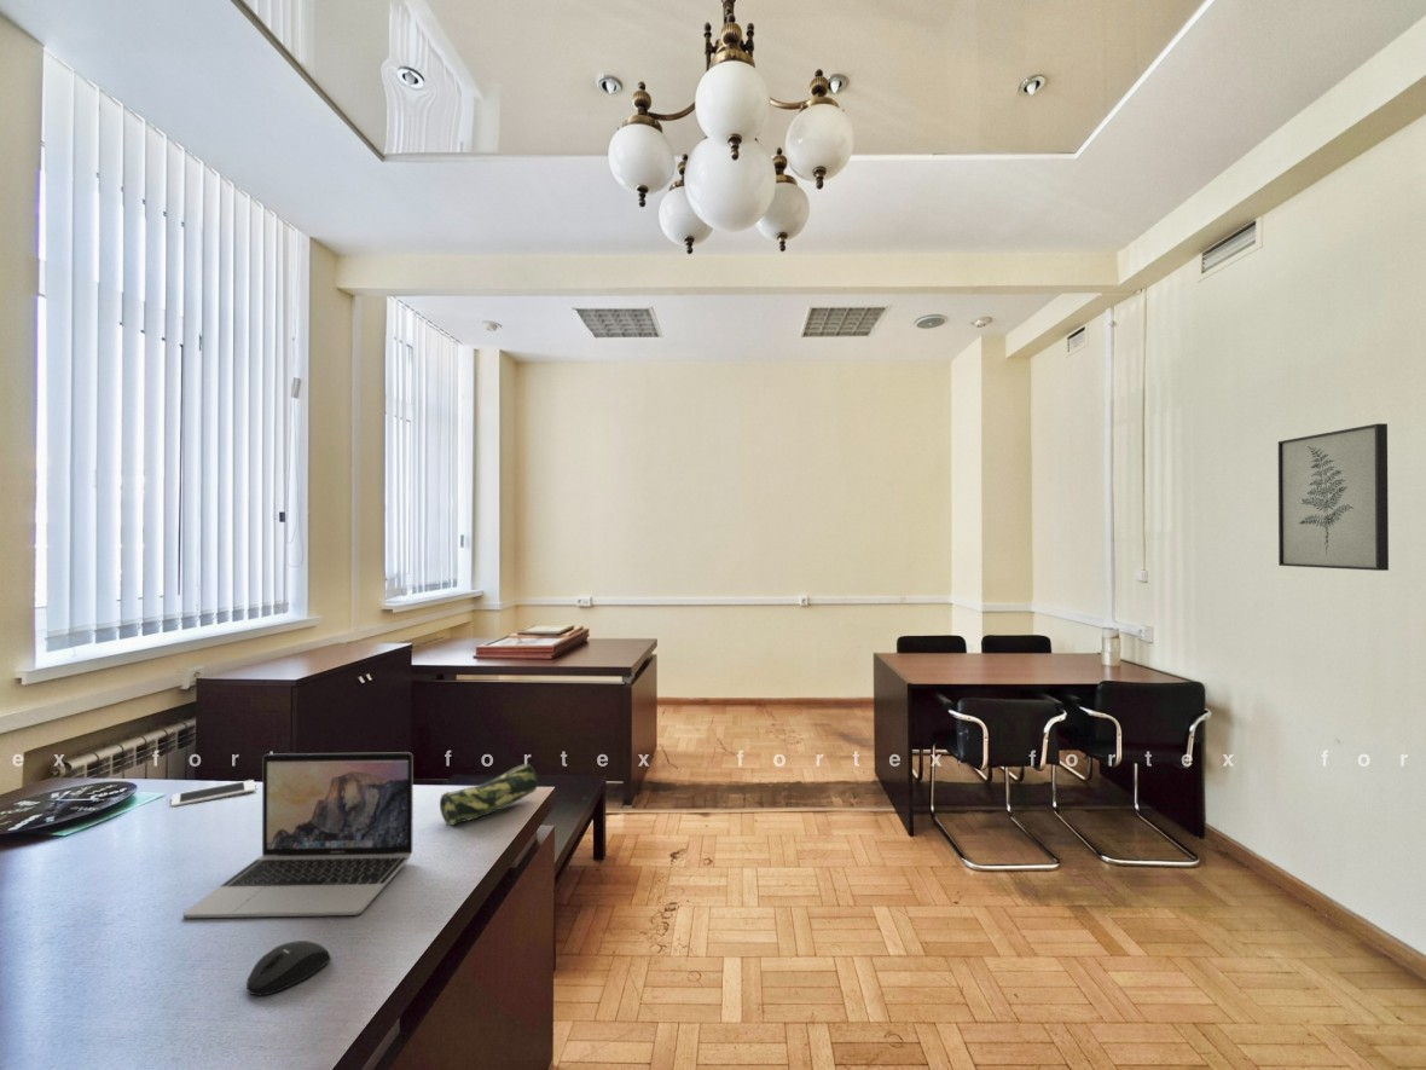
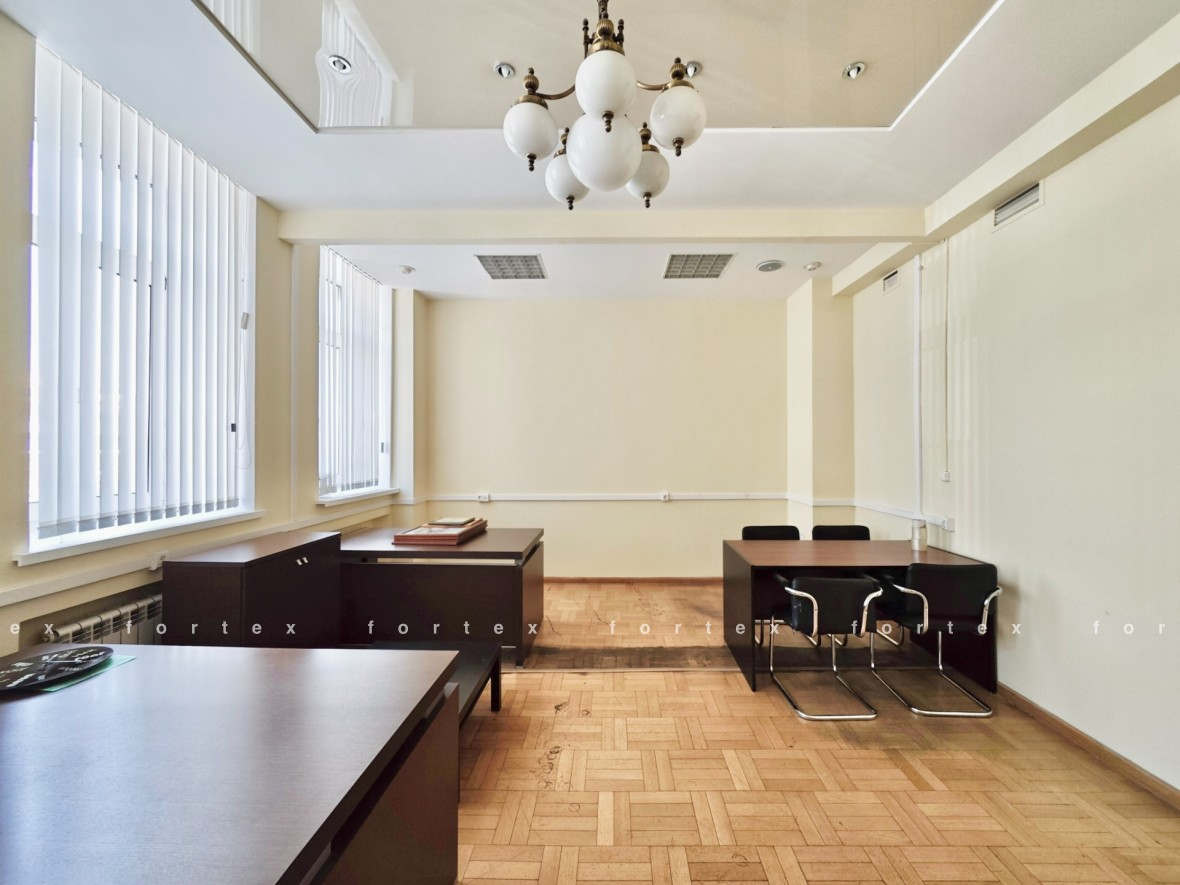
- laptop [182,751,415,919]
- wall art [1277,422,1390,572]
- cell phone [170,779,256,808]
- mouse [245,939,332,996]
- pencil case [439,763,539,827]
